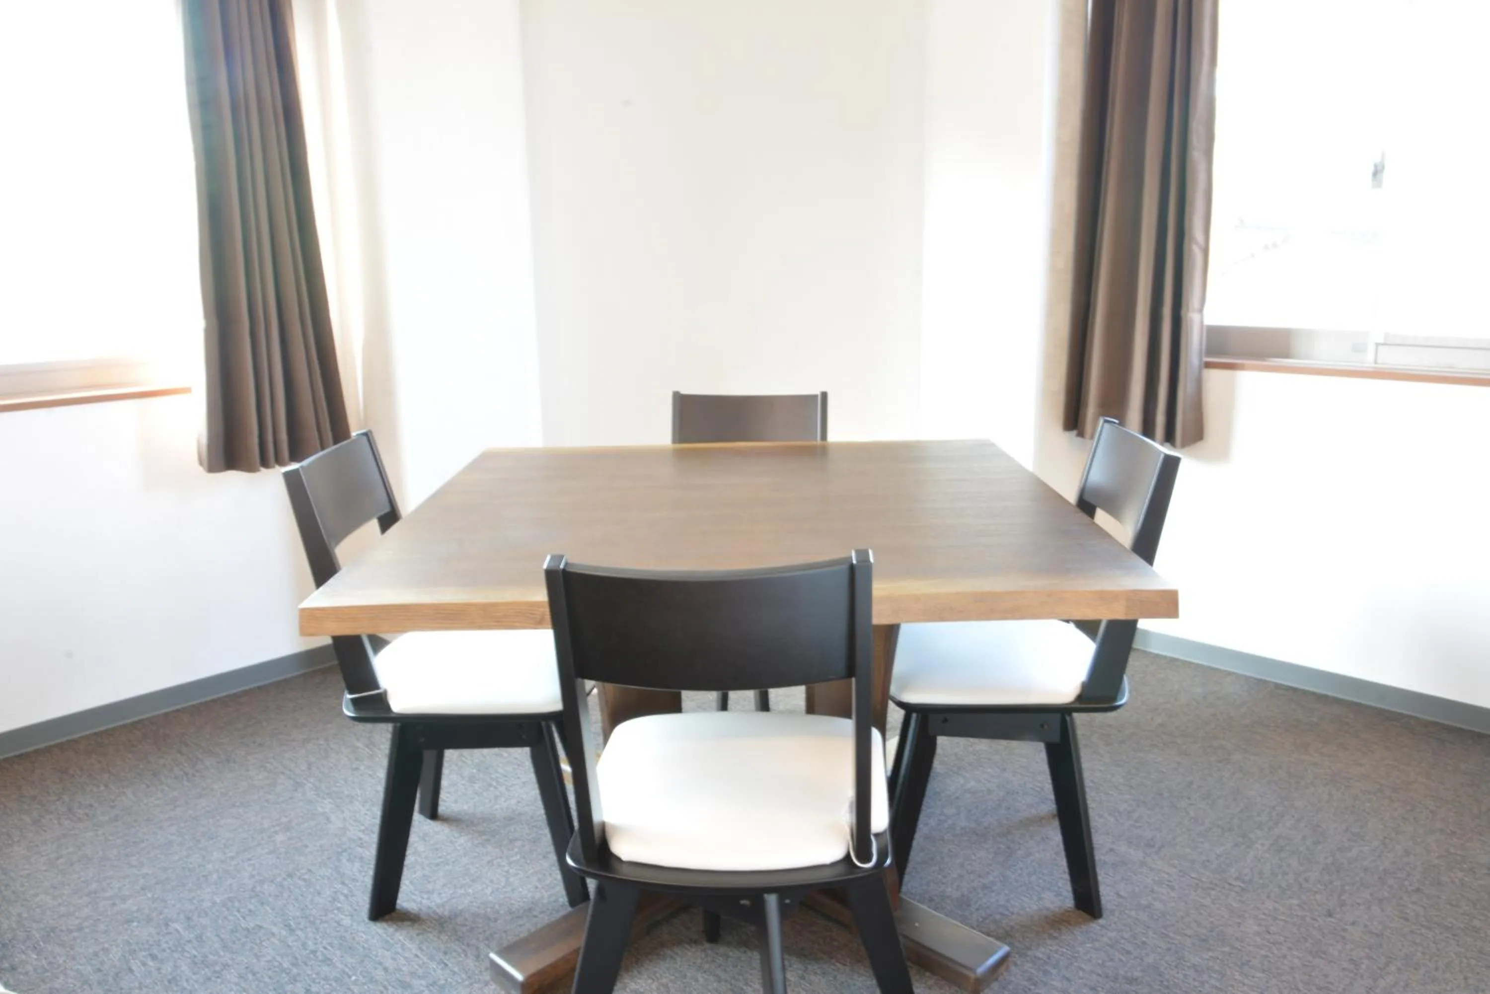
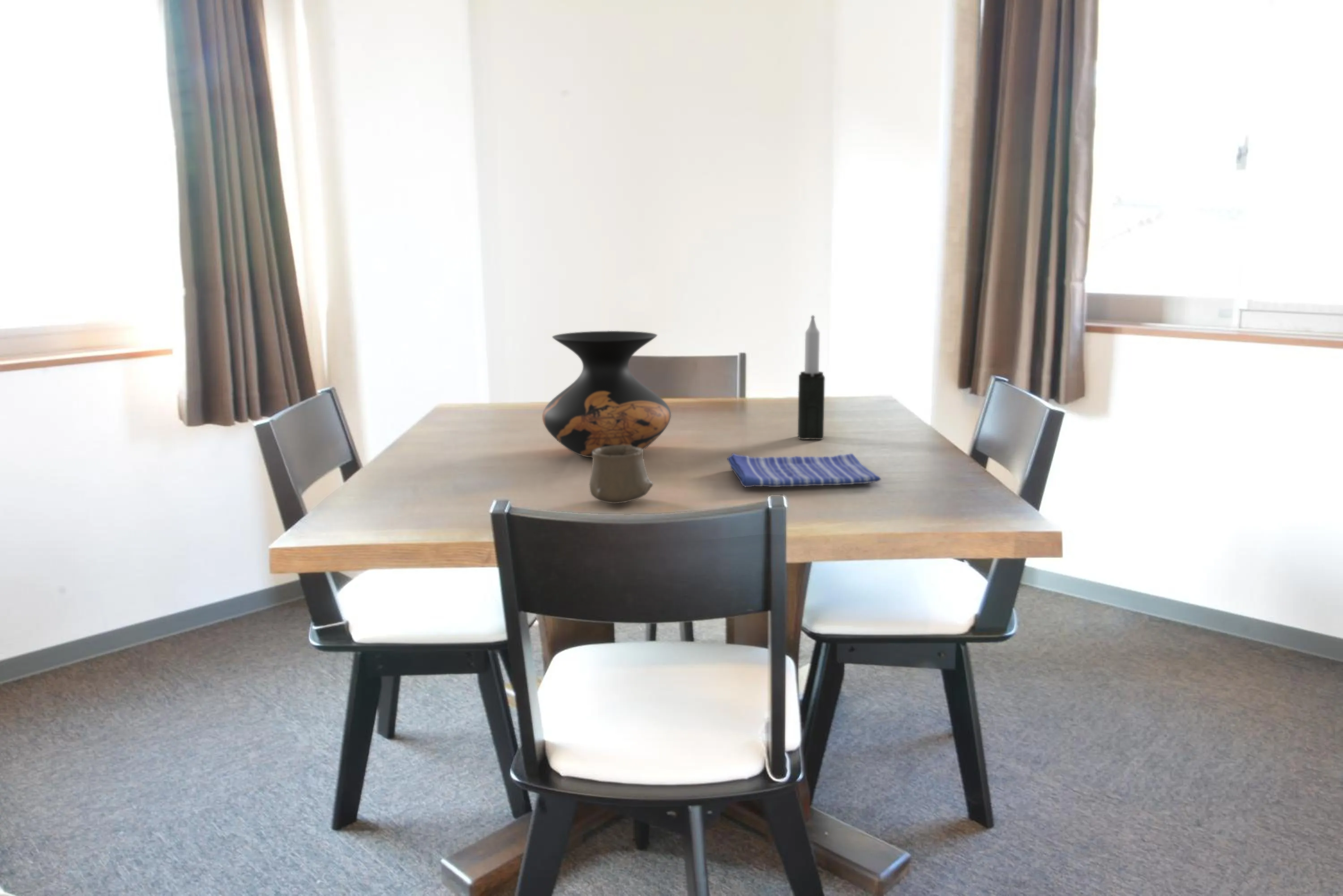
+ dish towel [727,453,881,488]
+ vase [542,330,671,458]
+ cup [589,445,654,504]
+ candle [797,315,825,440]
